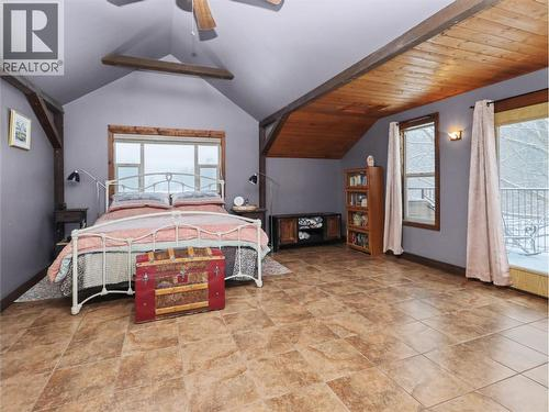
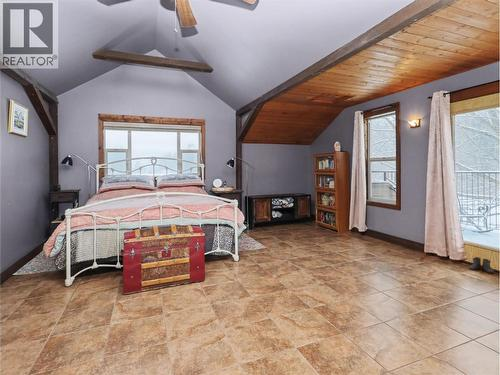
+ boots [468,256,495,274]
